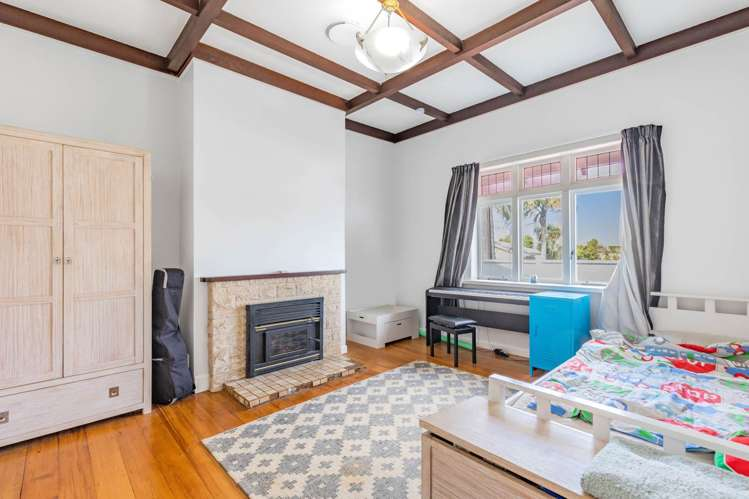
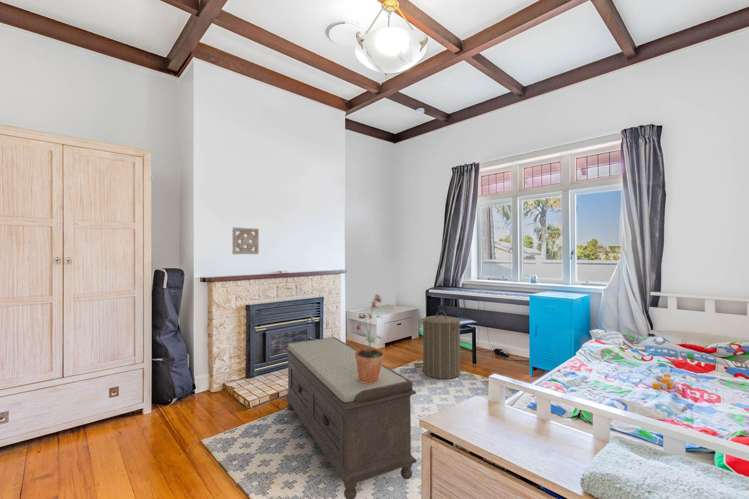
+ wall ornament [231,226,260,255]
+ bench [284,336,418,499]
+ potted plant [354,293,385,384]
+ toy blocks [651,372,675,390]
+ laundry hamper [420,309,463,380]
